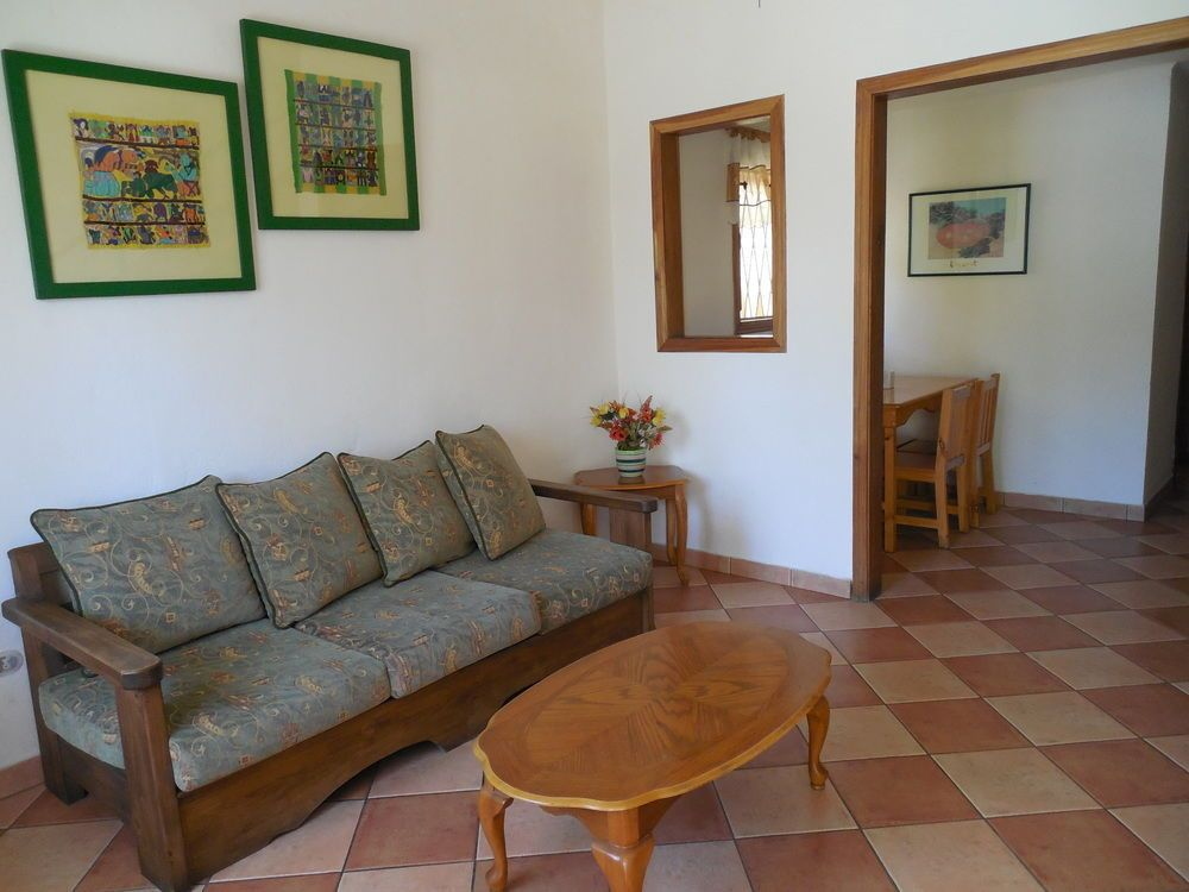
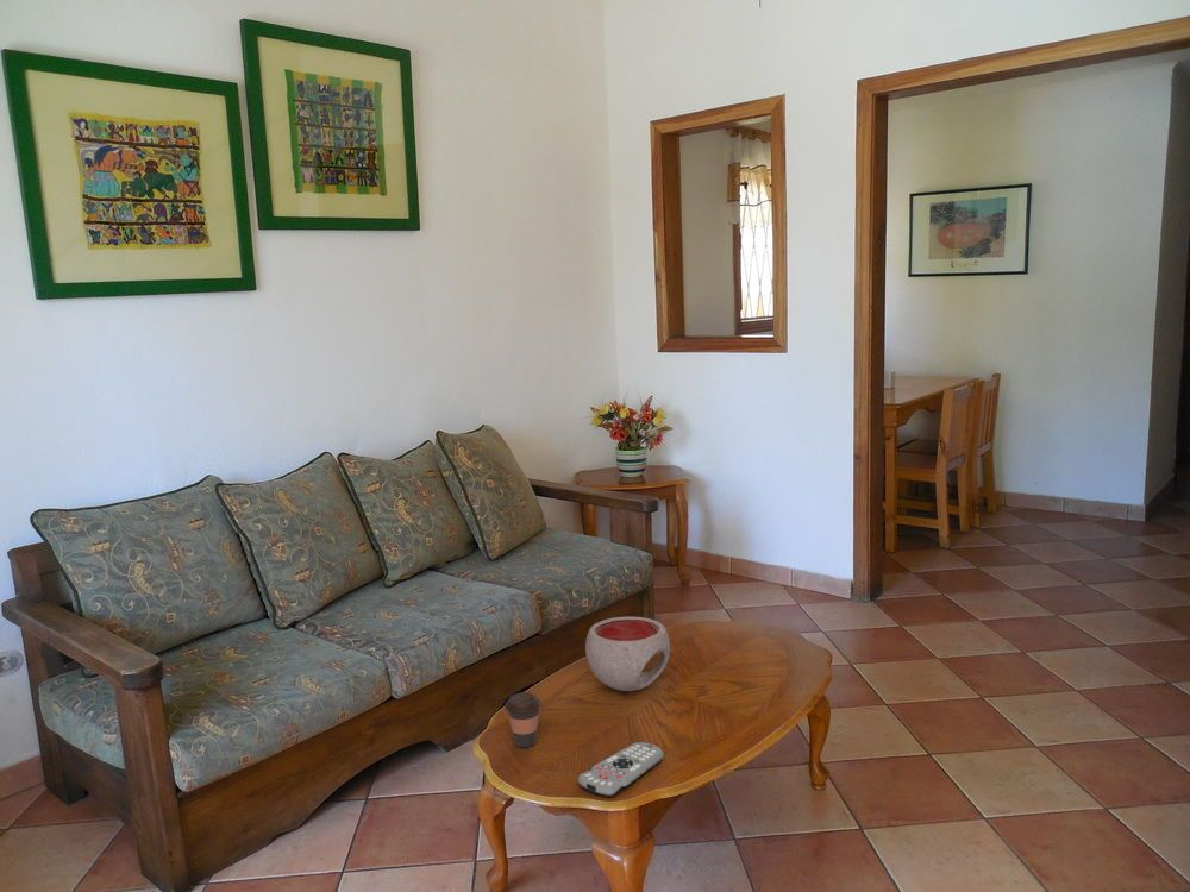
+ remote control [577,741,664,798]
+ bowl [584,616,671,692]
+ coffee cup [503,691,543,748]
